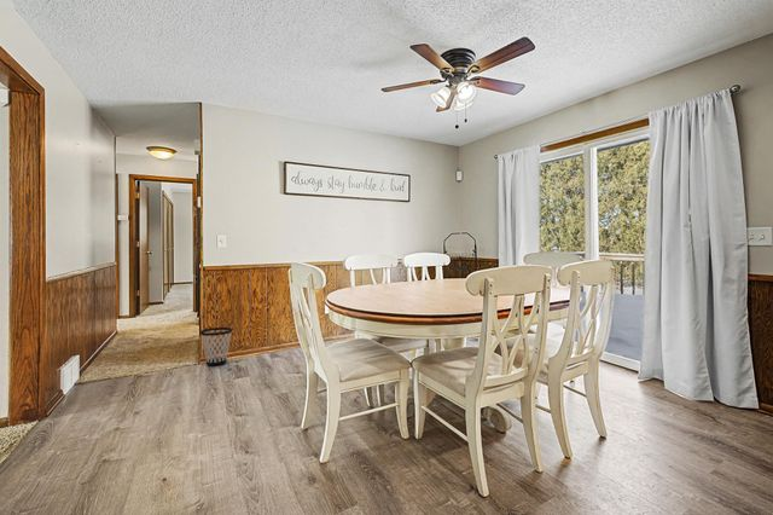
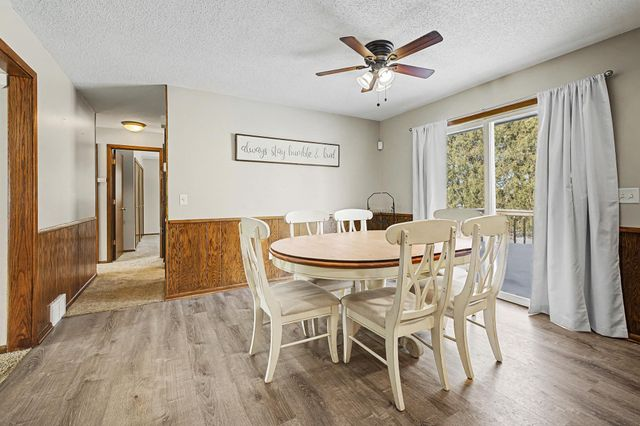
- wastebasket [199,326,233,366]
